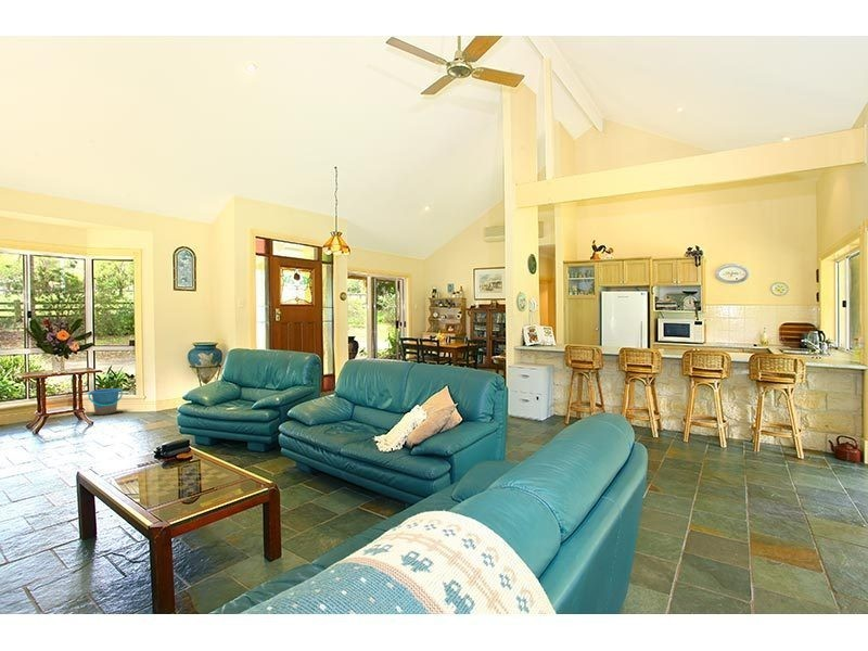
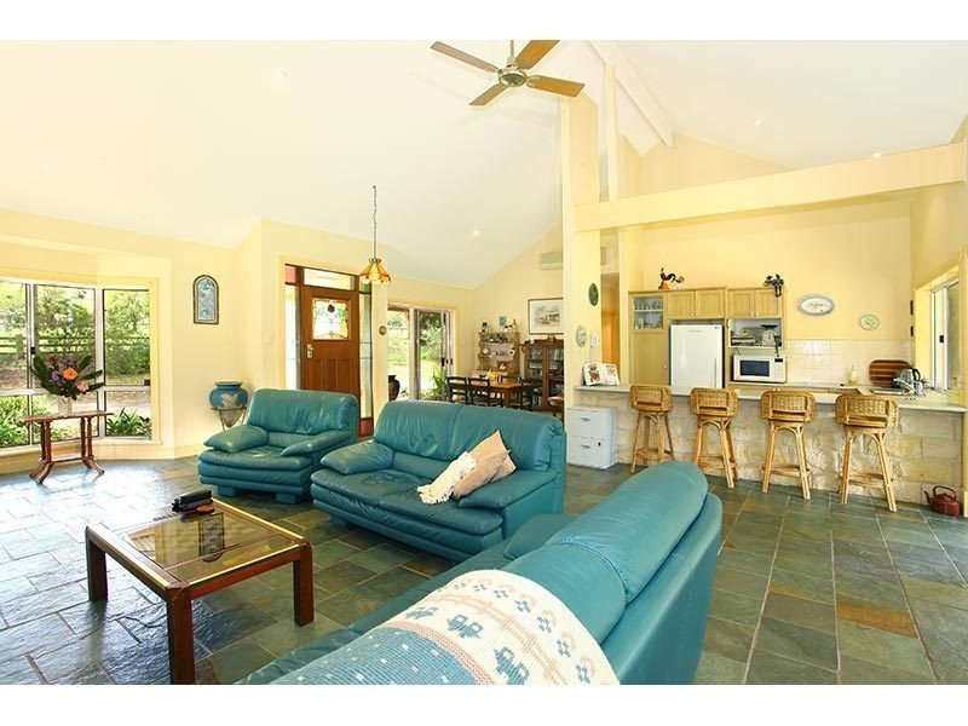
- bucket [87,387,124,416]
